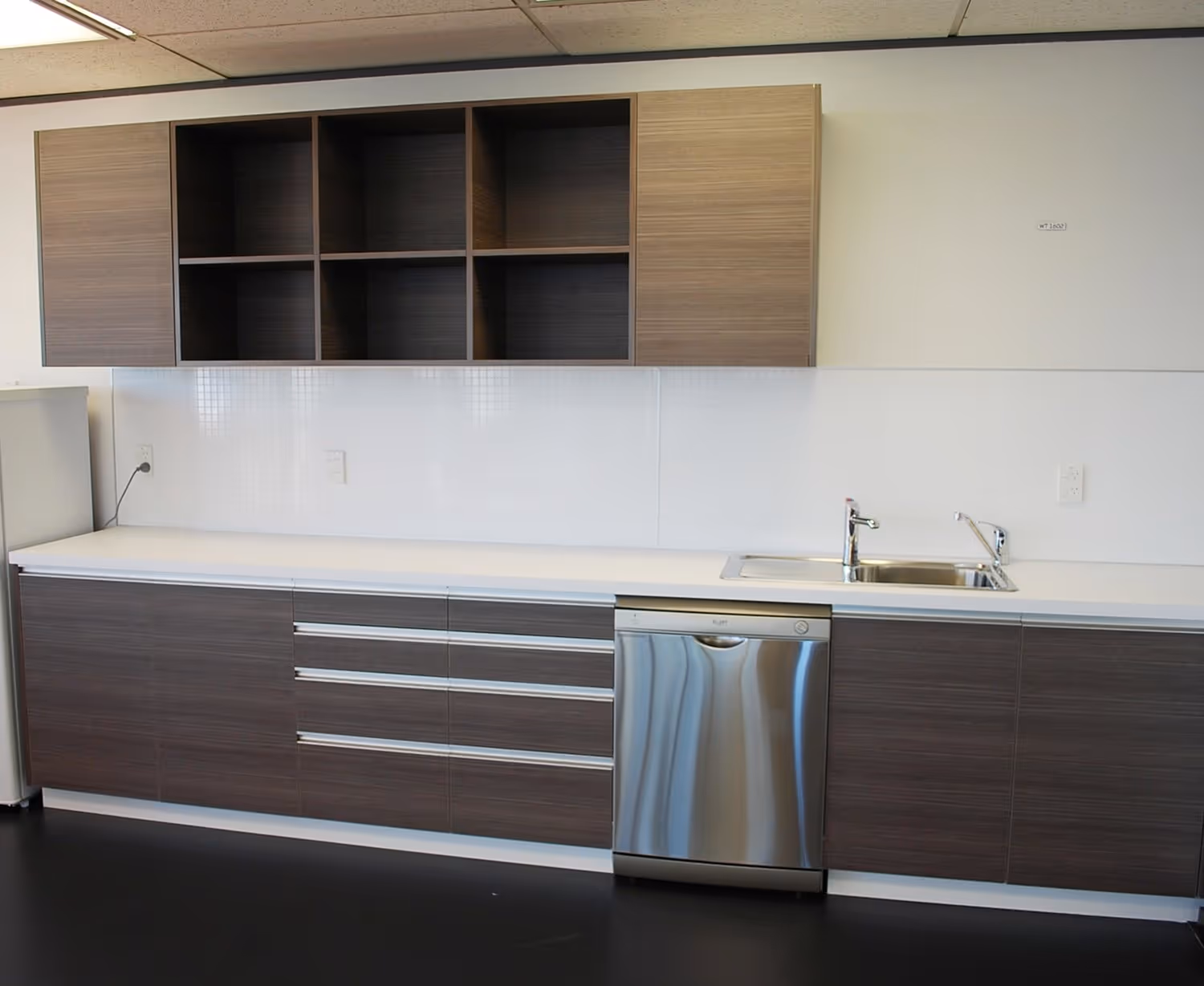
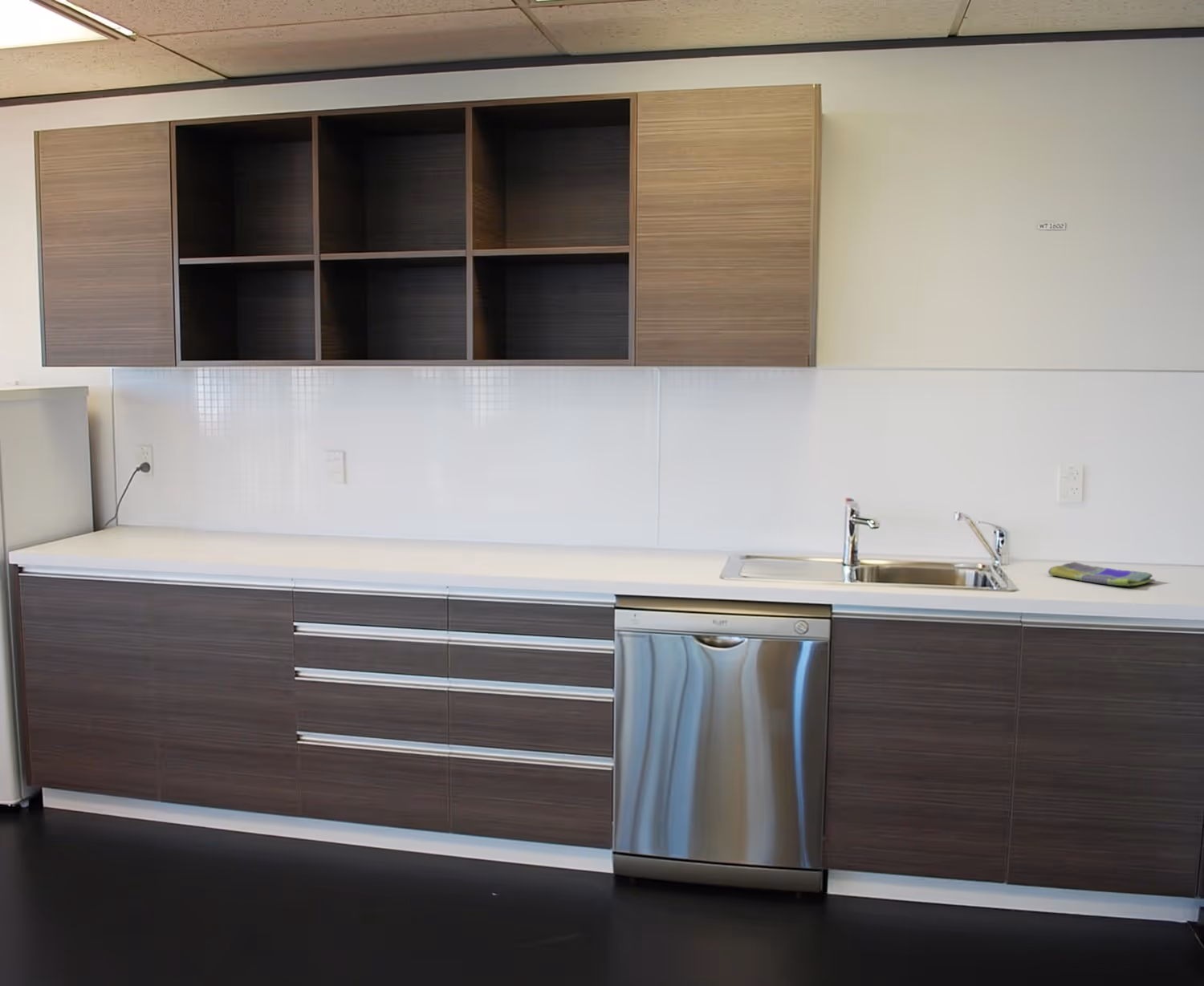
+ dish towel [1047,561,1156,587]
